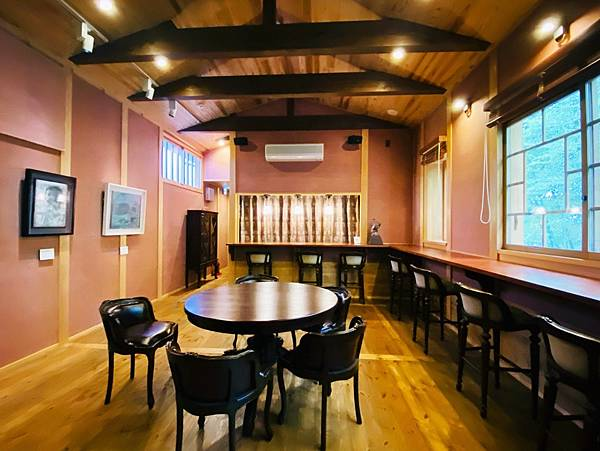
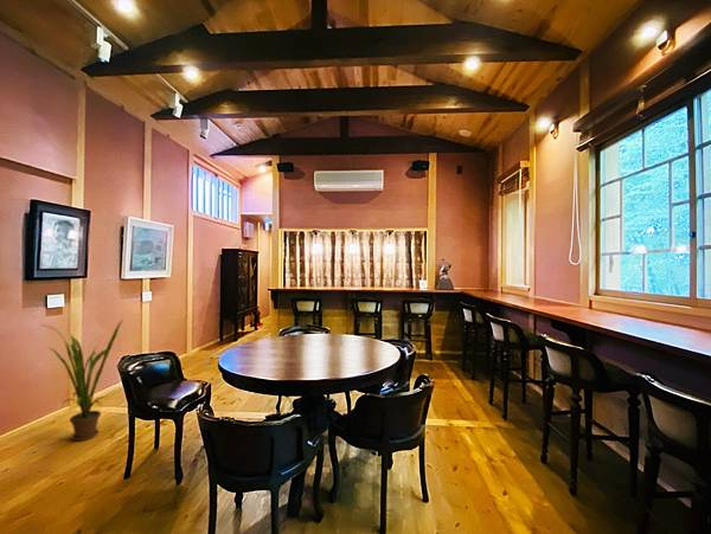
+ house plant [39,317,126,442]
